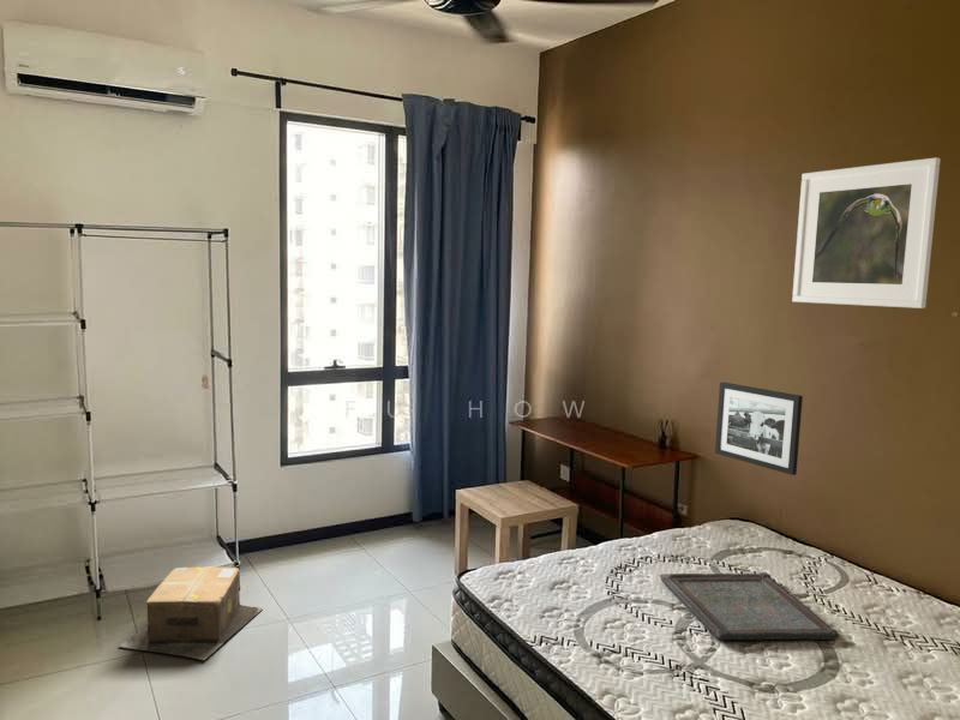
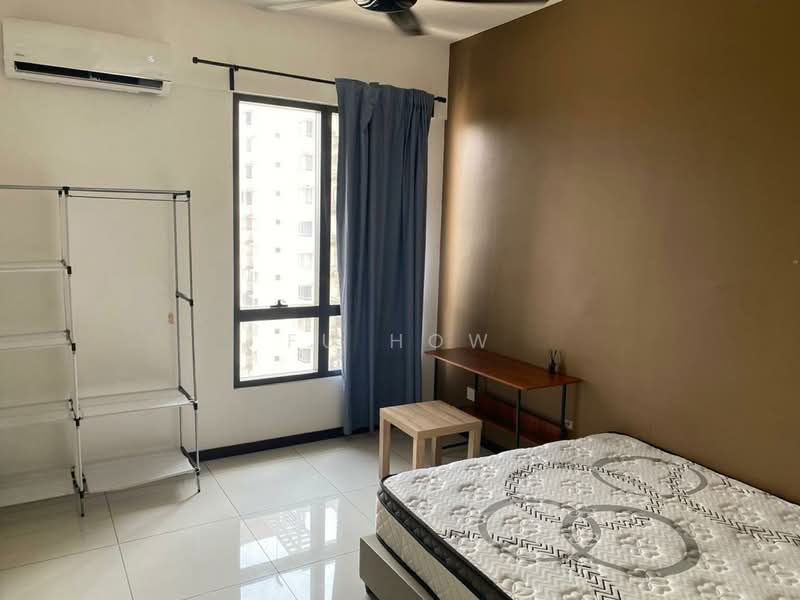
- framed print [791,156,941,310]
- picture frame [714,382,804,476]
- cardboard box [118,566,264,661]
- serving tray [659,571,840,641]
